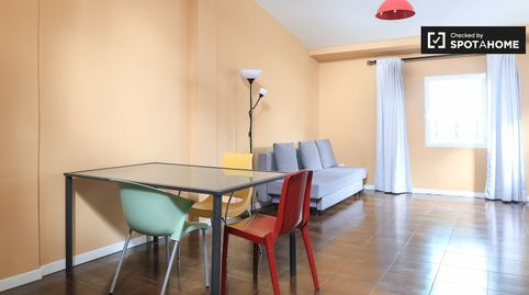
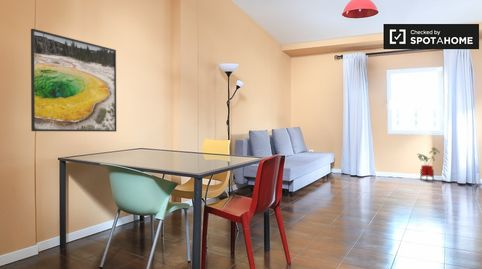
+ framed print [30,28,117,133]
+ house plant [416,147,441,182]
